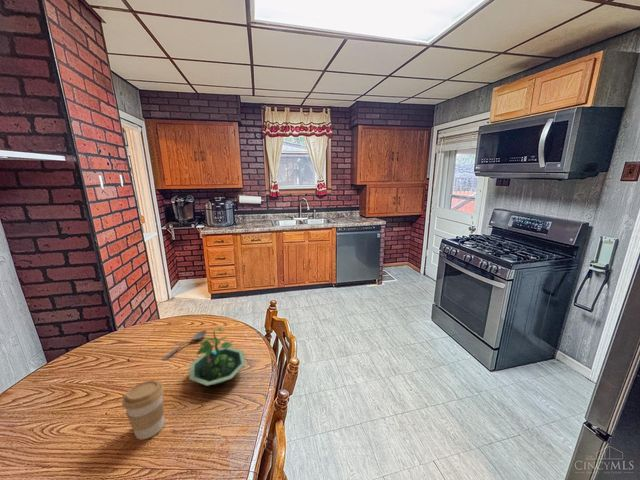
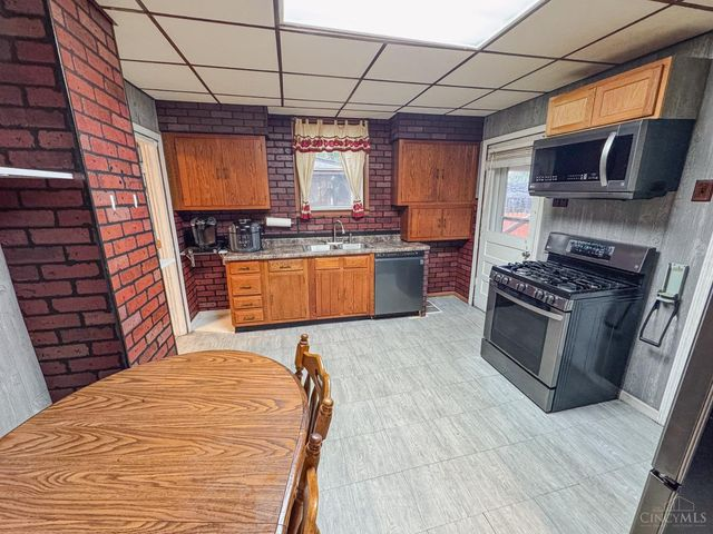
- soupspoon [161,329,208,361]
- terrarium [188,326,247,387]
- coffee cup [121,379,166,441]
